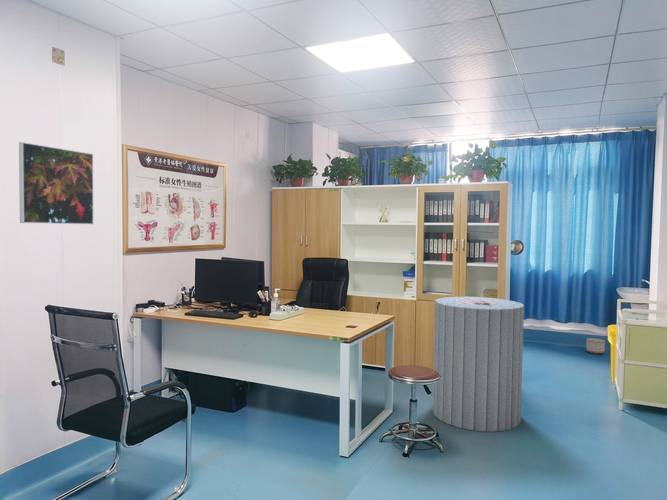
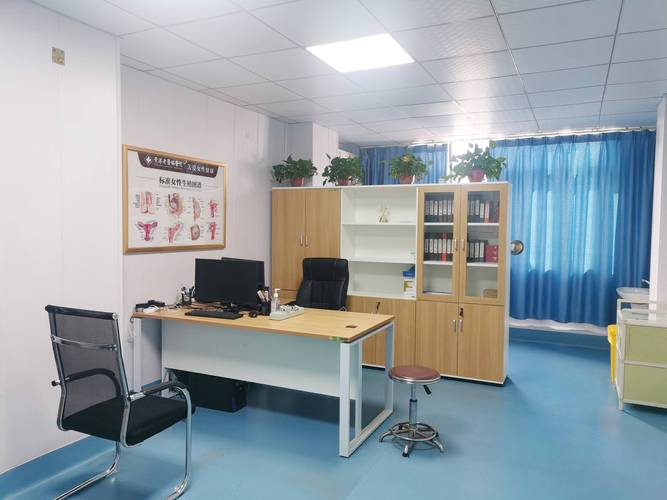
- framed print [18,141,95,225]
- planter [585,337,606,355]
- trash can [432,296,525,433]
